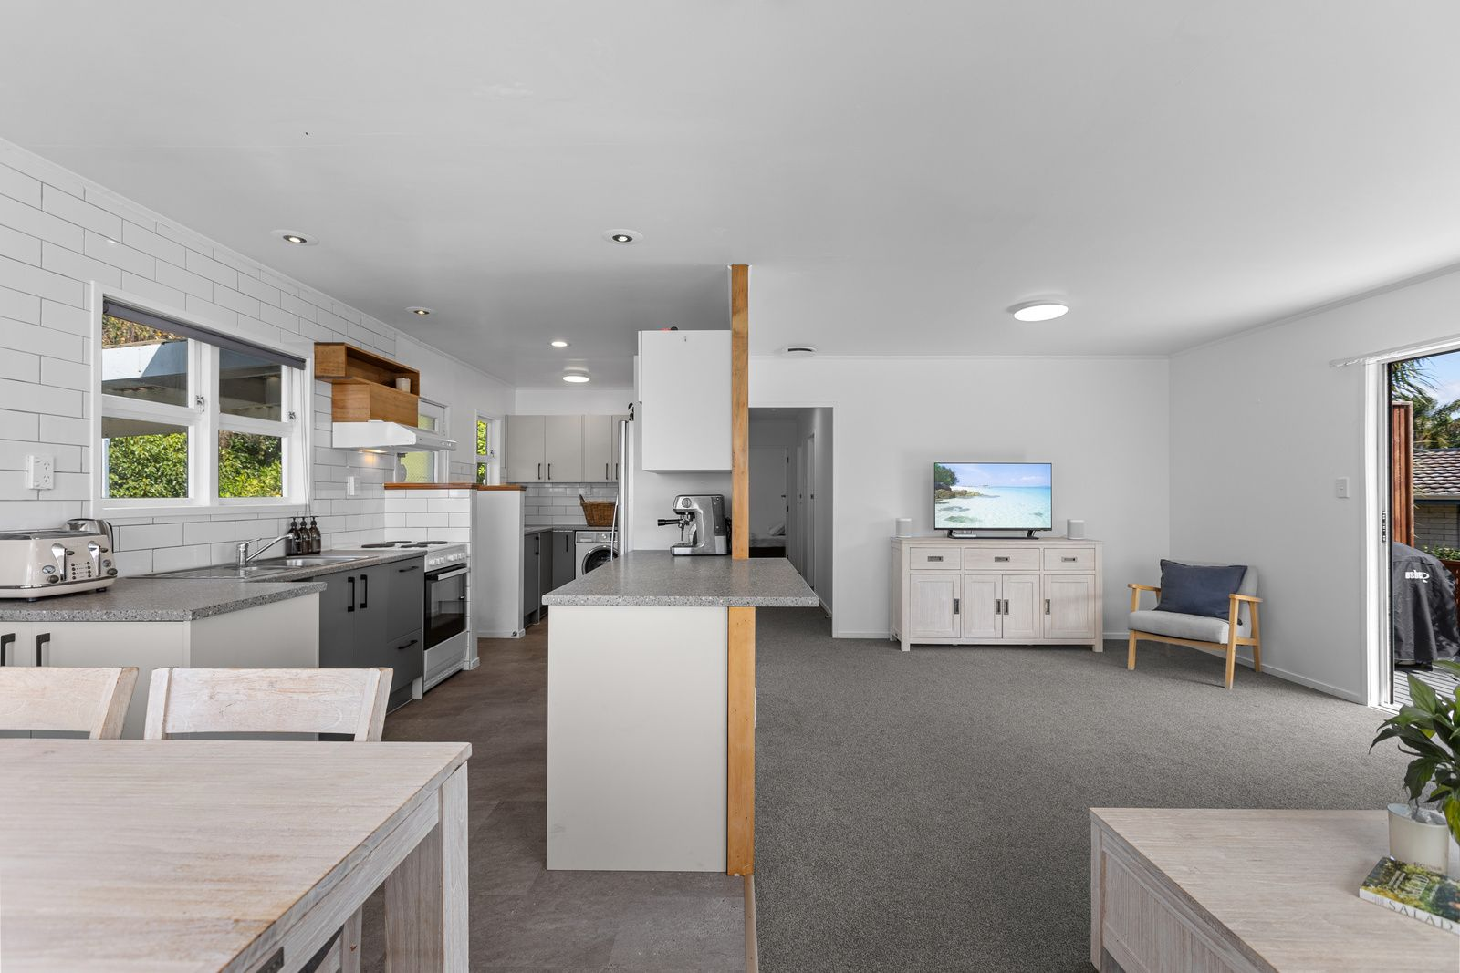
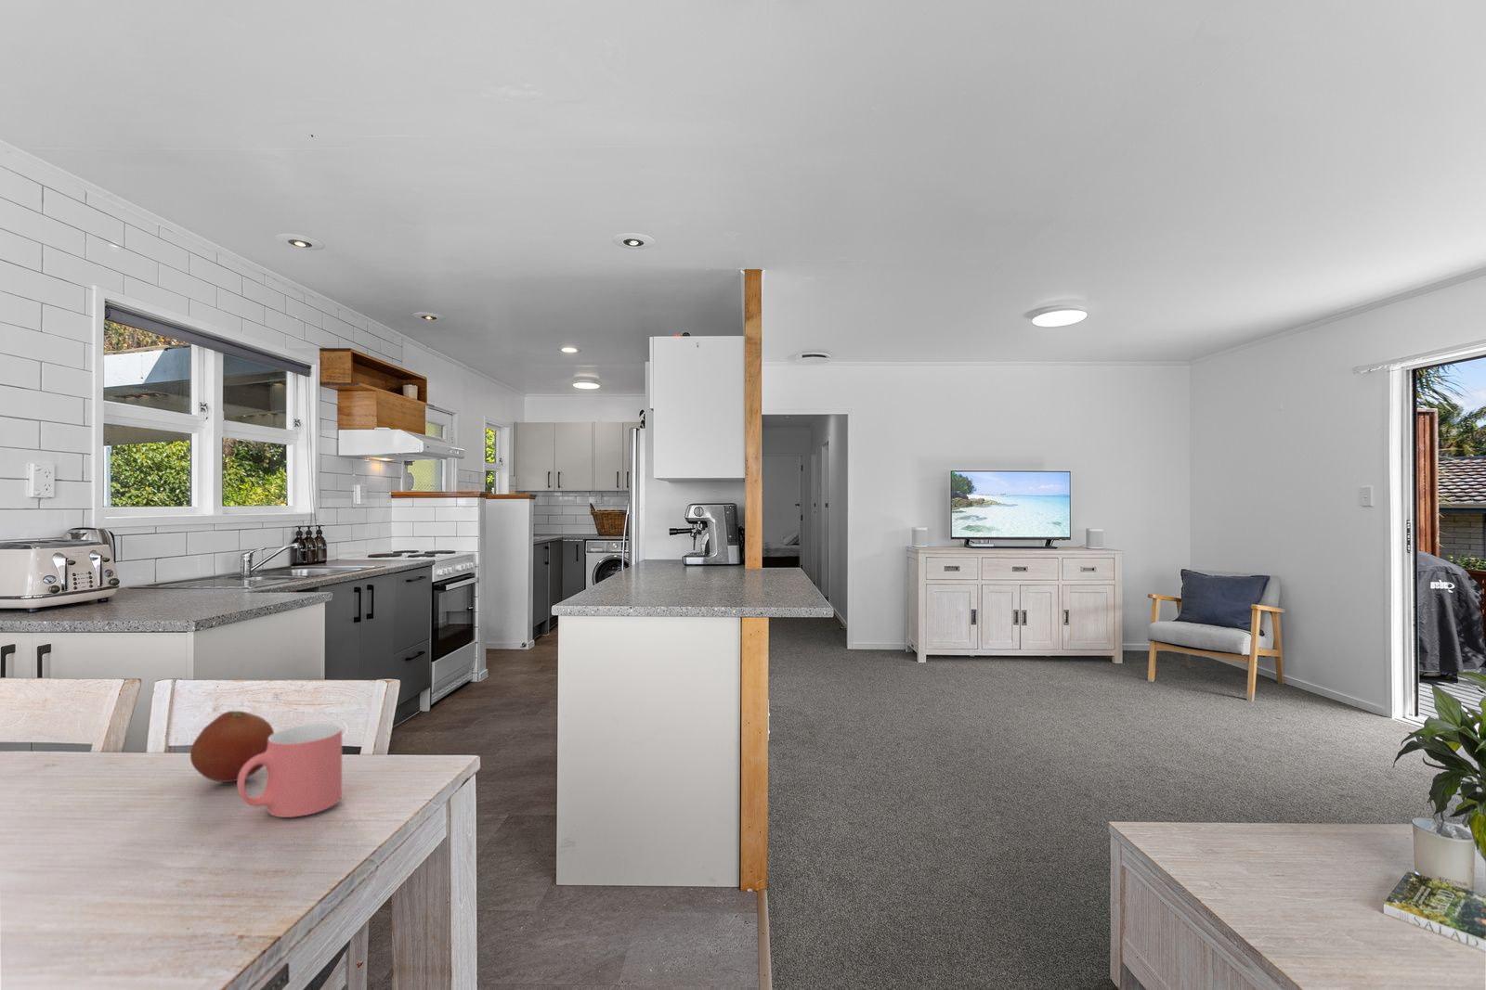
+ mug [236,723,343,819]
+ fruit [189,709,275,783]
